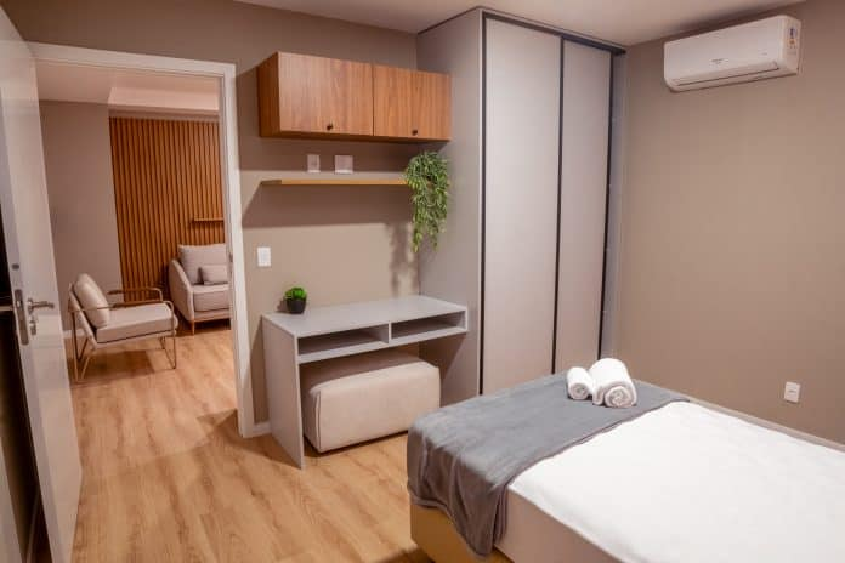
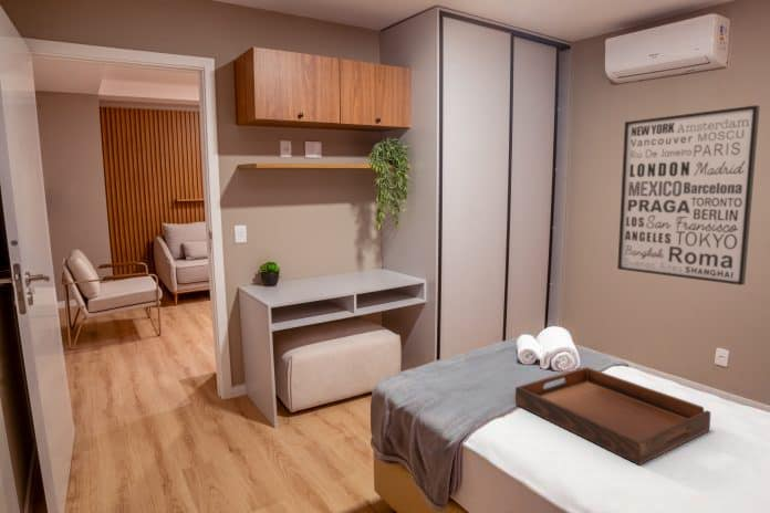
+ wall art [616,104,761,286]
+ serving tray [514,366,711,465]
